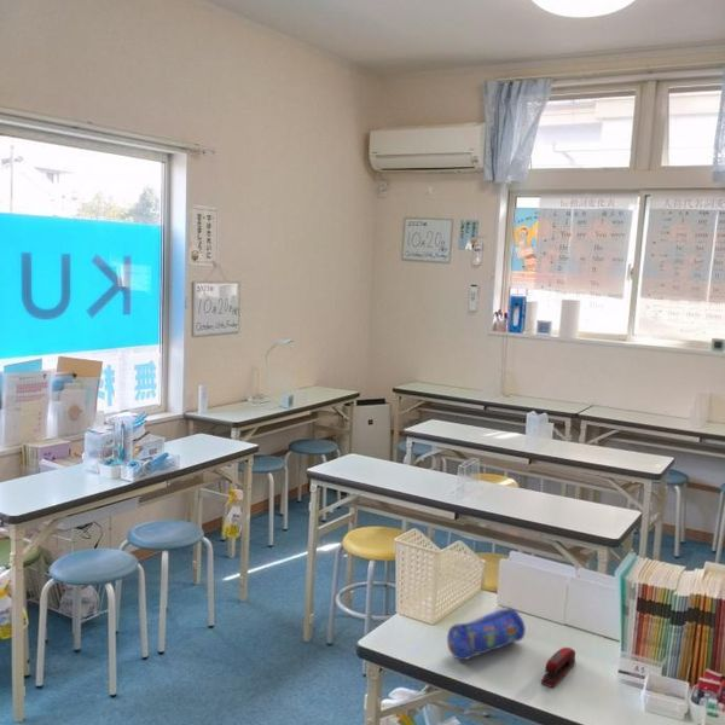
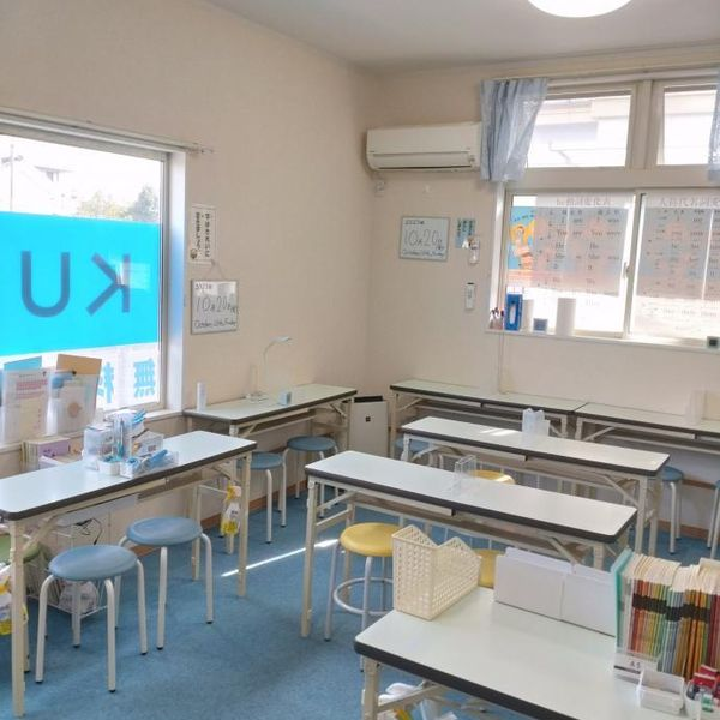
- pencil case [446,605,527,661]
- stapler [540,646,576,689]
